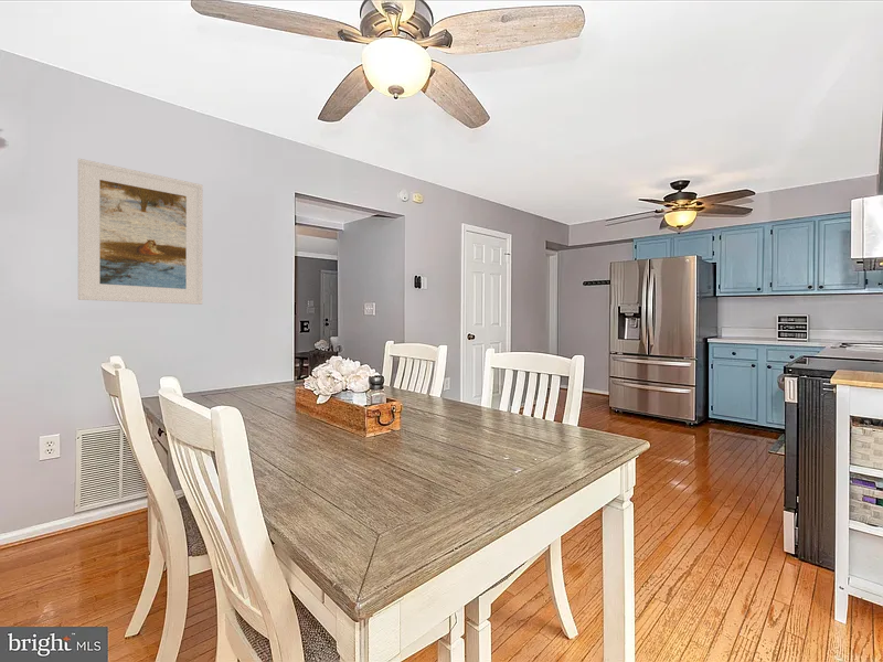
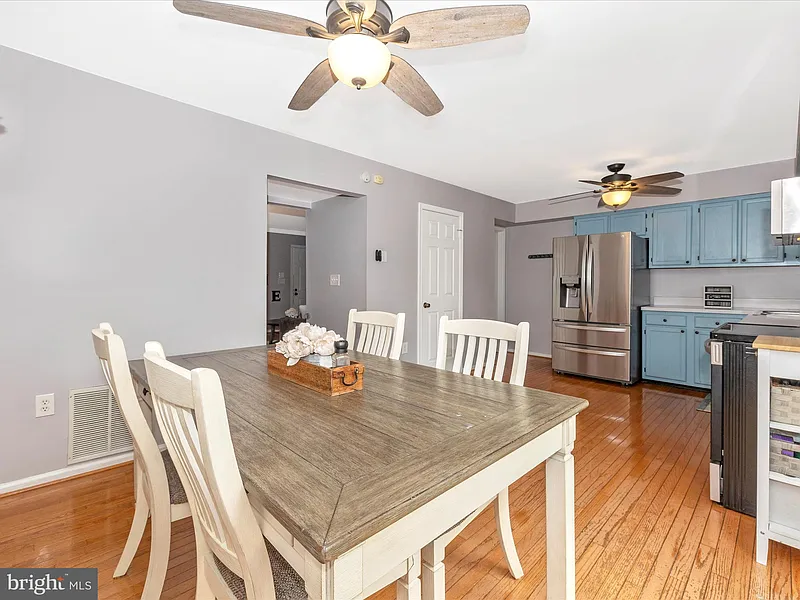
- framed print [77,158,204,306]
